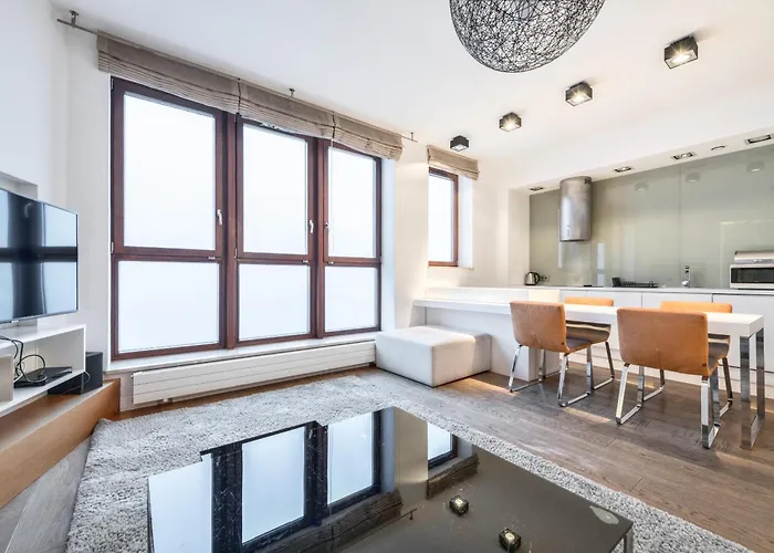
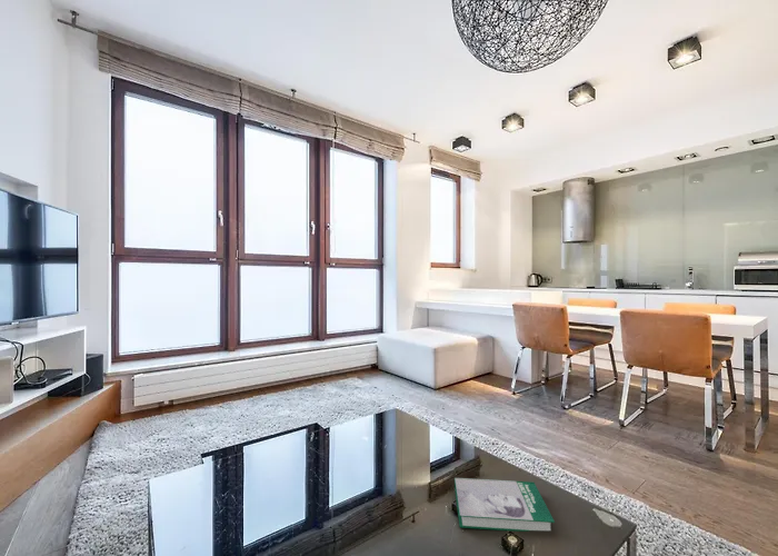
+ book [453,477,556,533]
